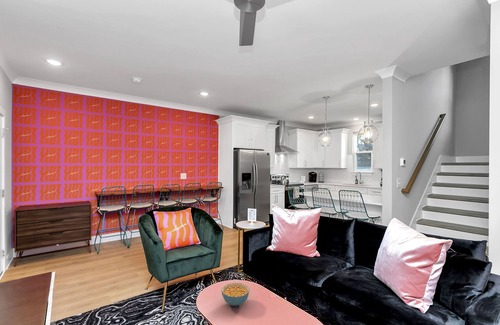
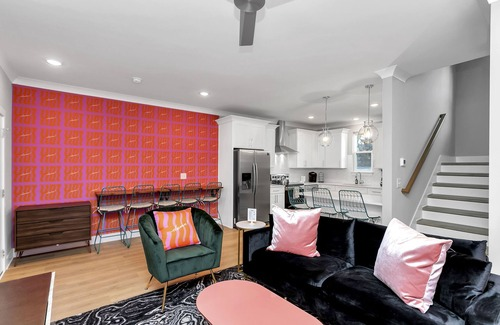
- cereal bowl [220,282,251,307]
